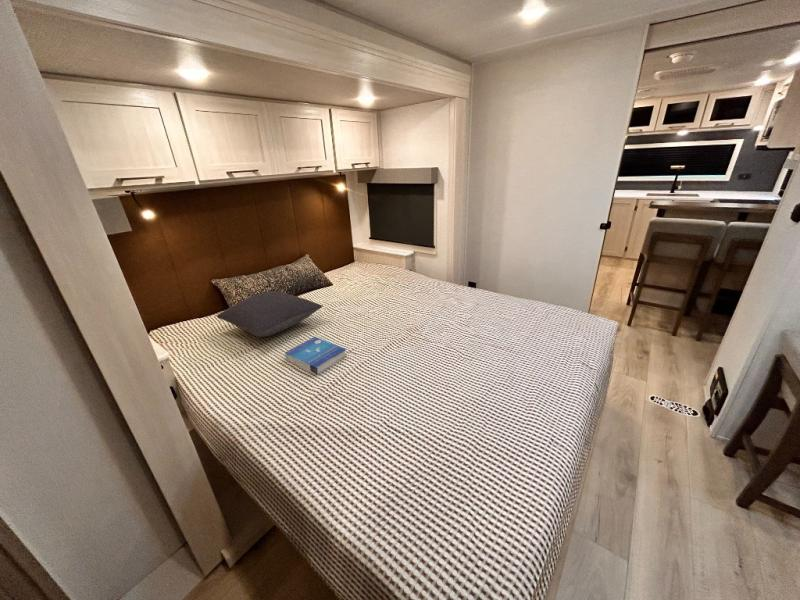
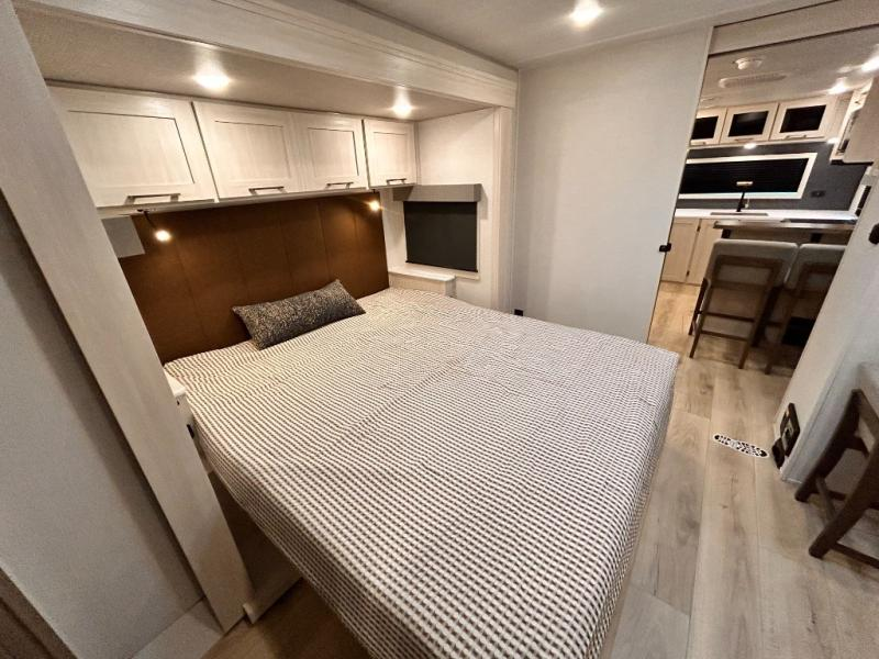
- pillow [216,290,324,338]
- book [284,336,348,376]
